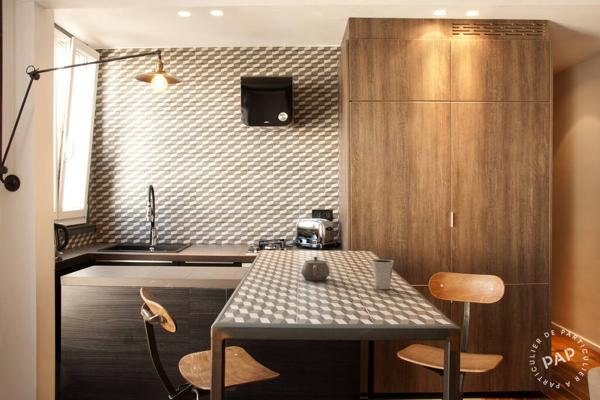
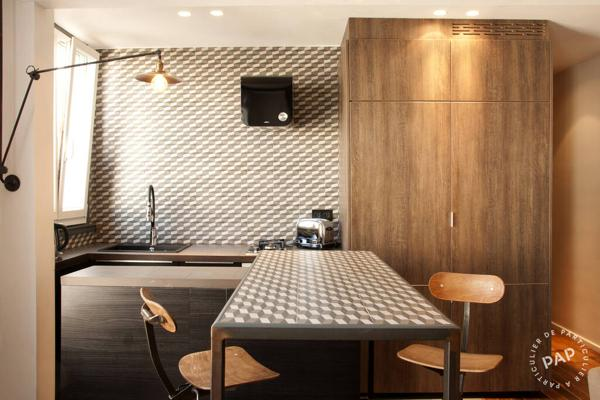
- dixie cup [371,258,395,290]
- teapot [300,256,331,282]
